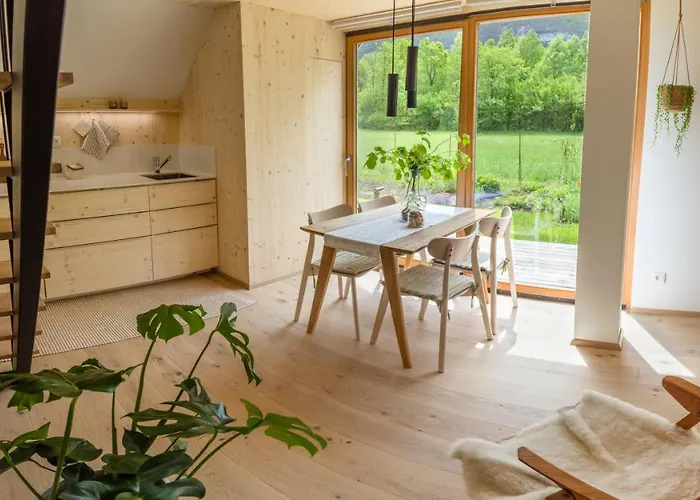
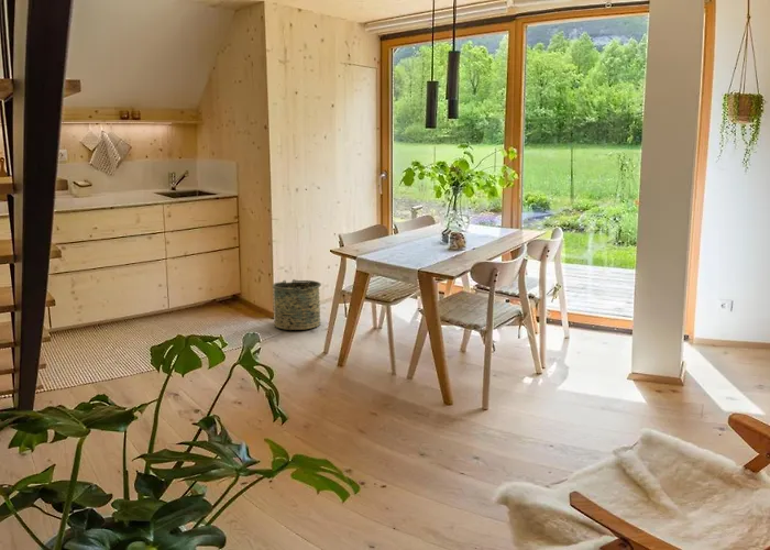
+ bucket [272,278,322,331]
